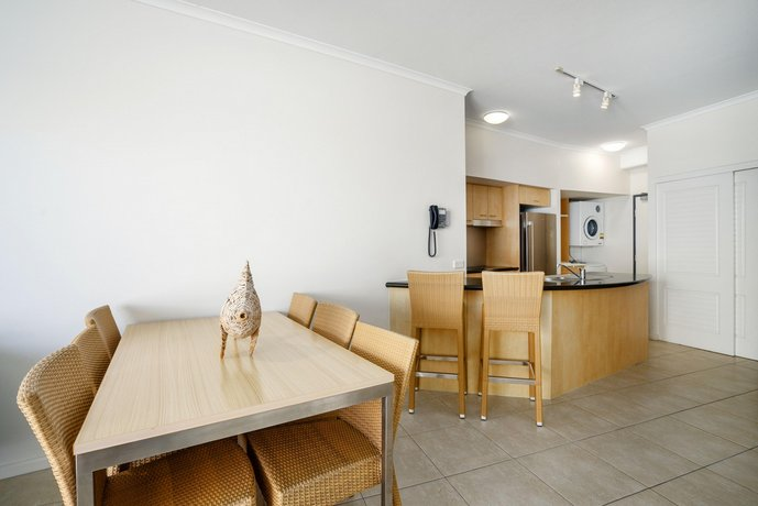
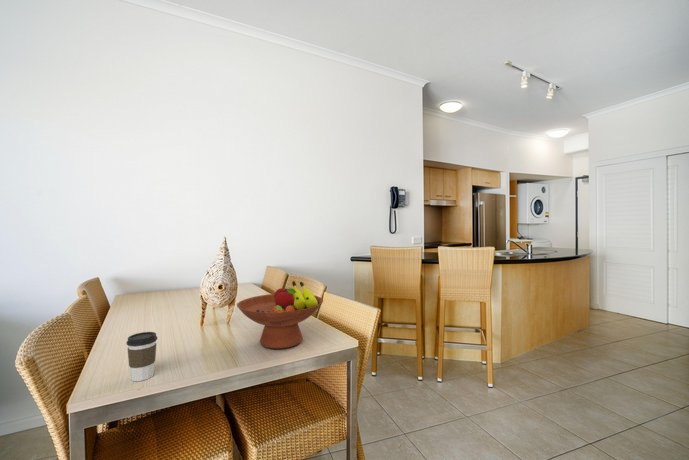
+ fruit bowl [236,280,324,350]
+ coffee cup [126,331,158,382]
